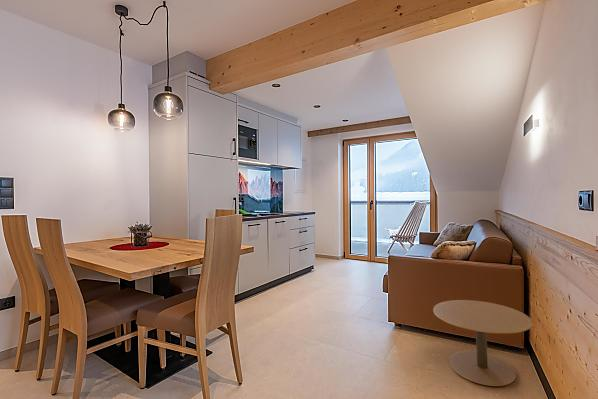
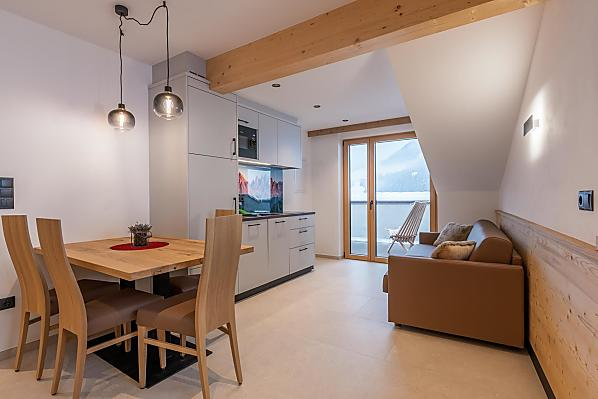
- side table [432,299,533,387]
